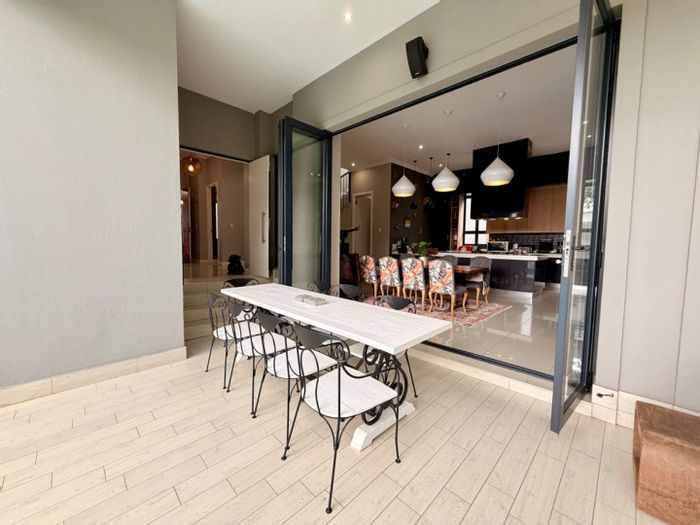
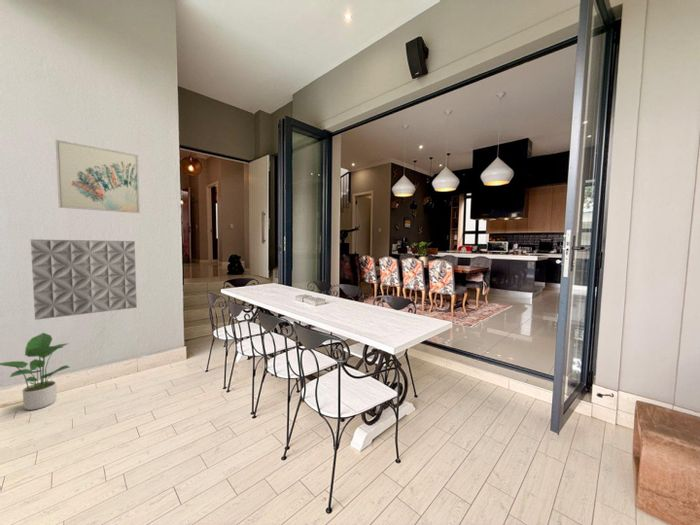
+ wall art [55,139,141,214]
+ potted plant [0,332,70,411]
+ decorative wall panel [30,239,138,321]
